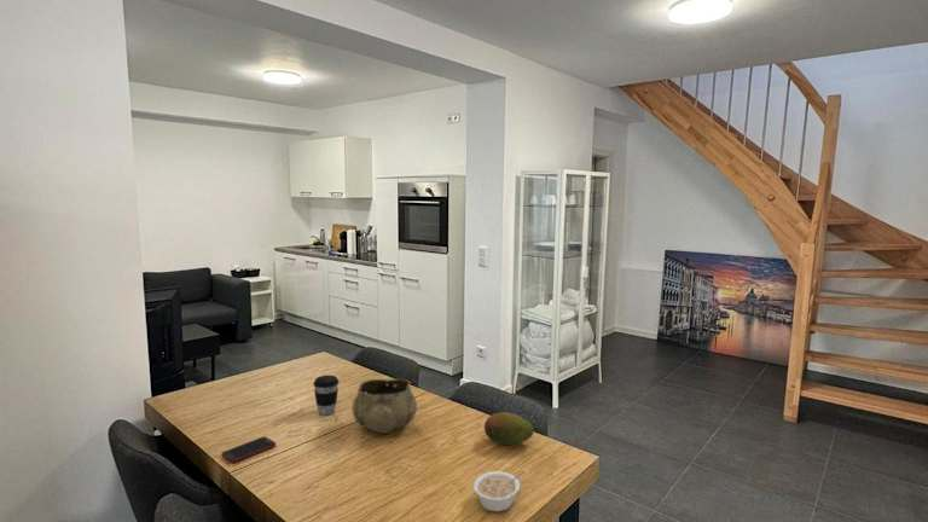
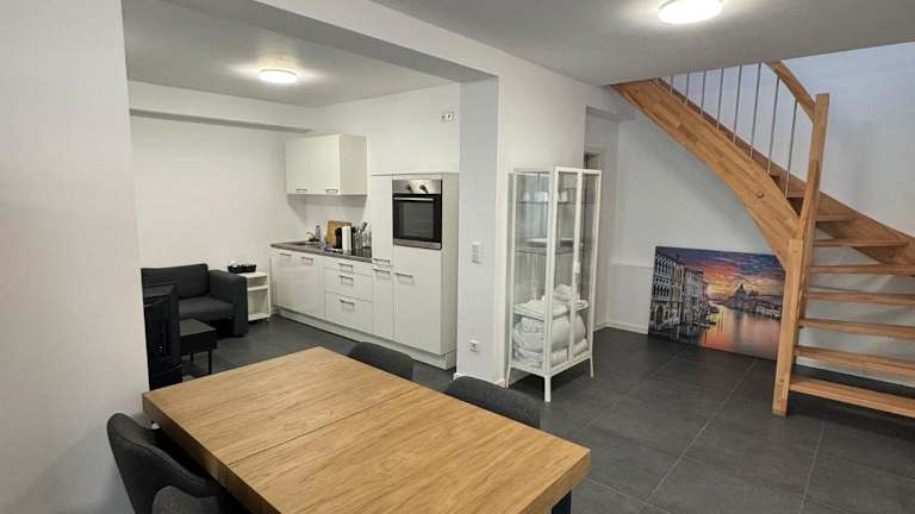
- coffee cup [312,375,340,417]
- fruit [483,411,535,446]
- cell phone [220,435,277,464]
- decorative bowl [350,378,418,434]
- legume [472,470,526,514]
